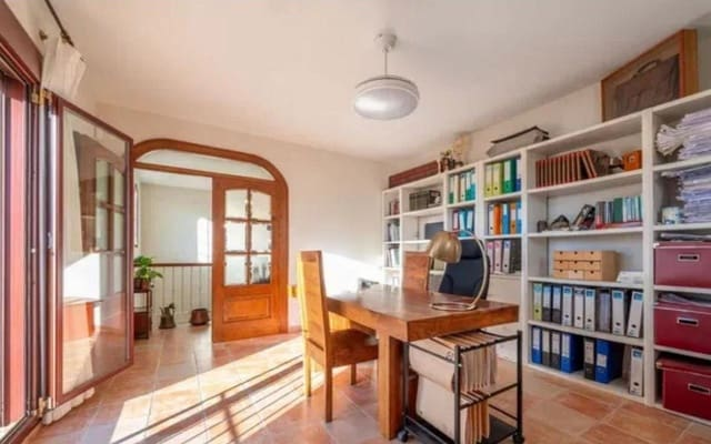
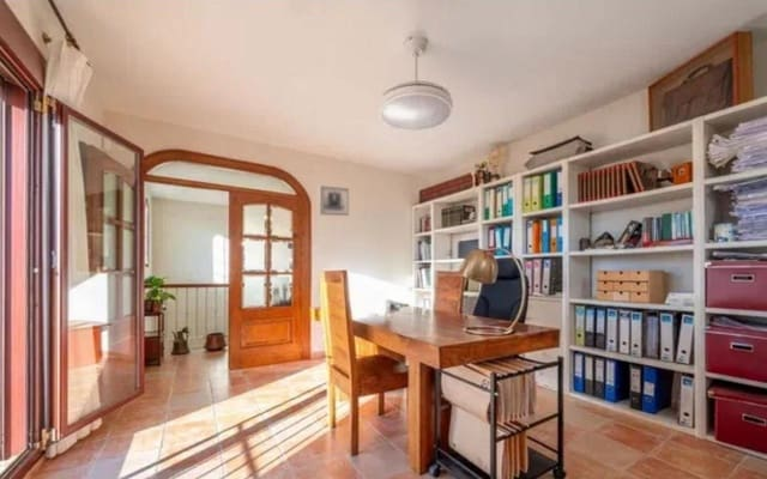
+ wall art [318,184,350,217]
